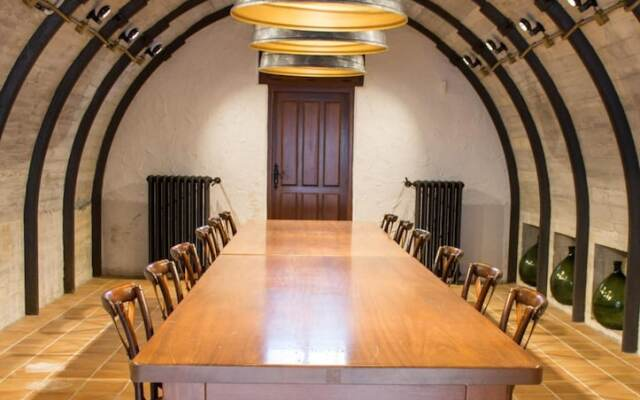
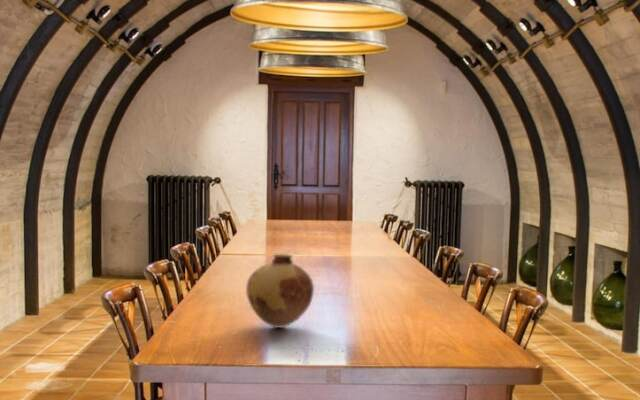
+ vase [245,253,315,329]
